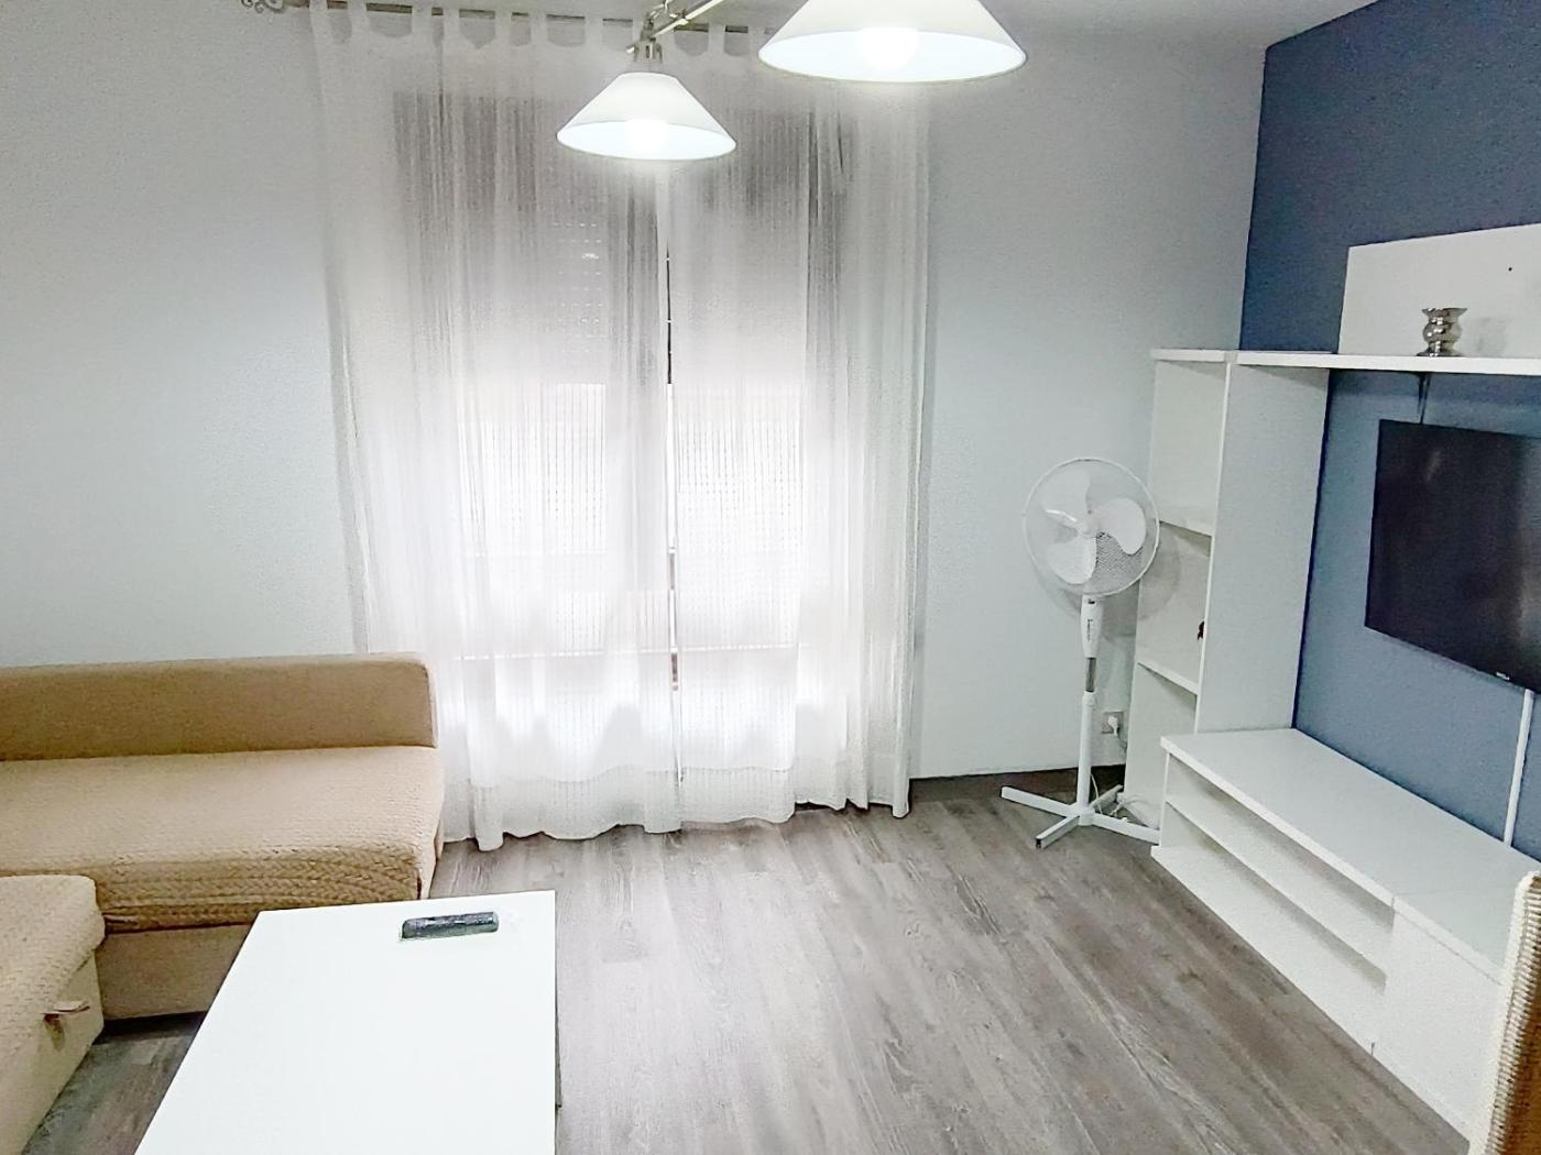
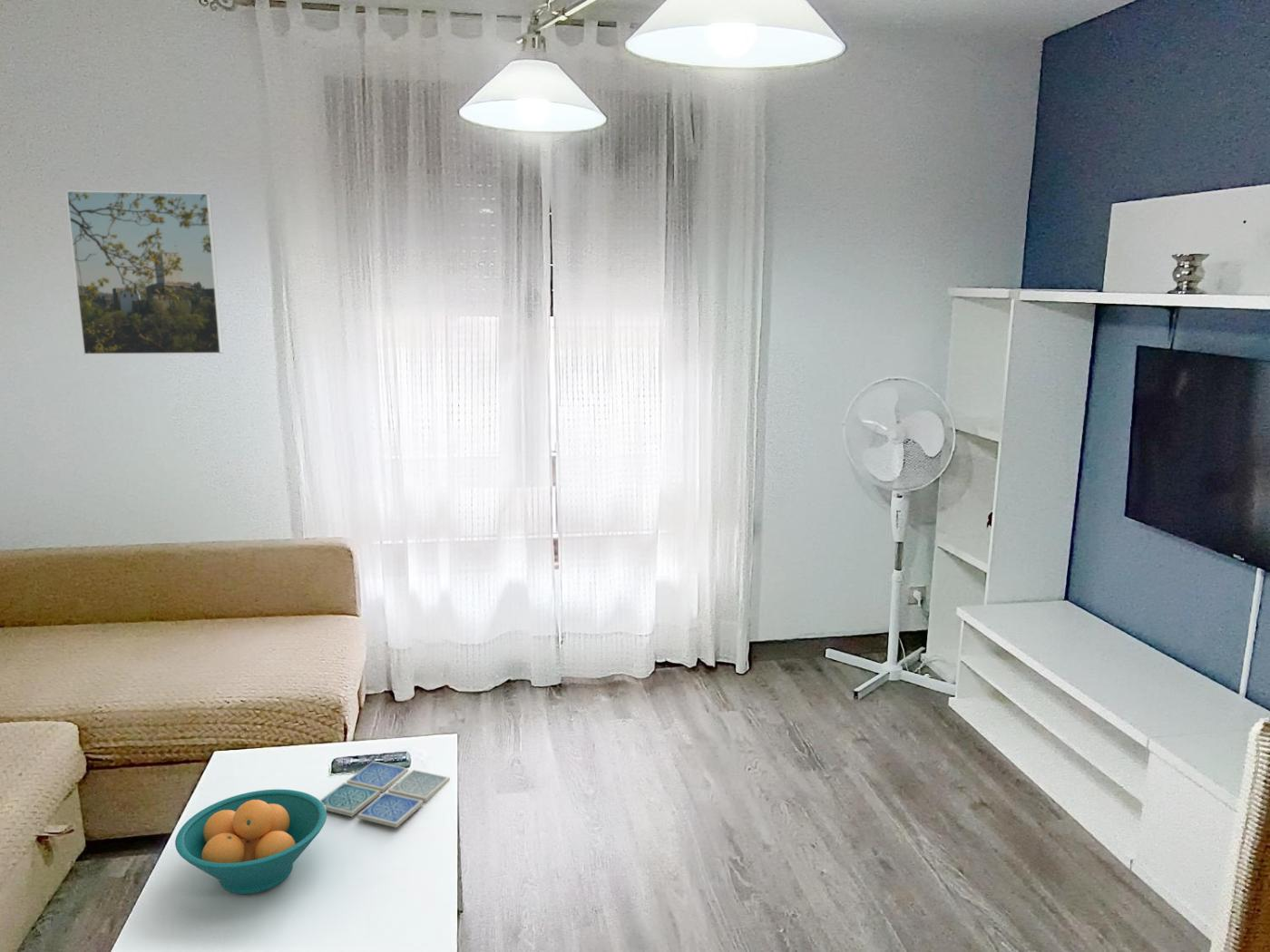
+ fruit bowl [174,789,327,895]
+ drink coaster [319,760,451,829]
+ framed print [65,189,224,355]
